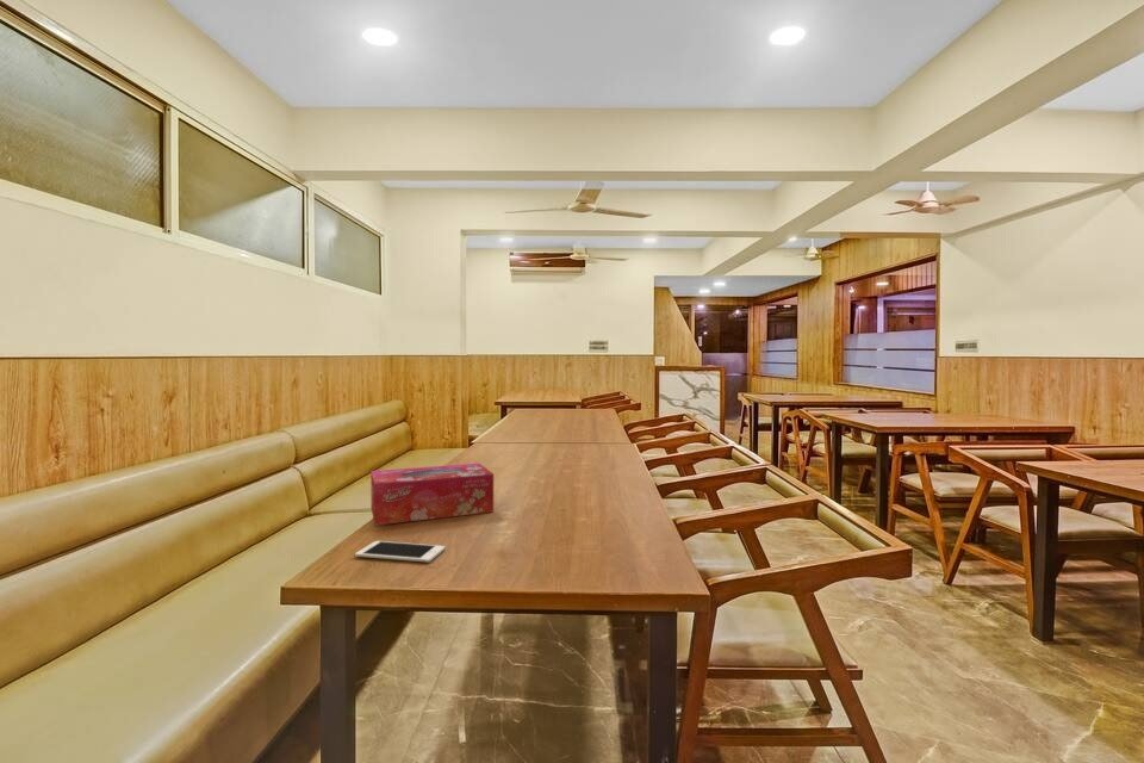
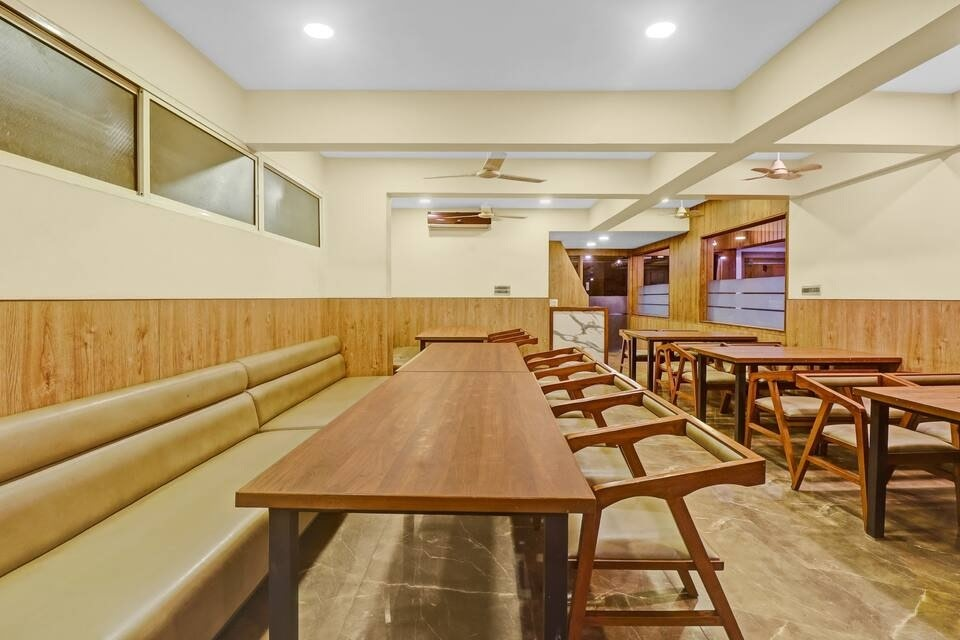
- cell phone [354,540,446,564]
- tissue box [369,463,495,526]
